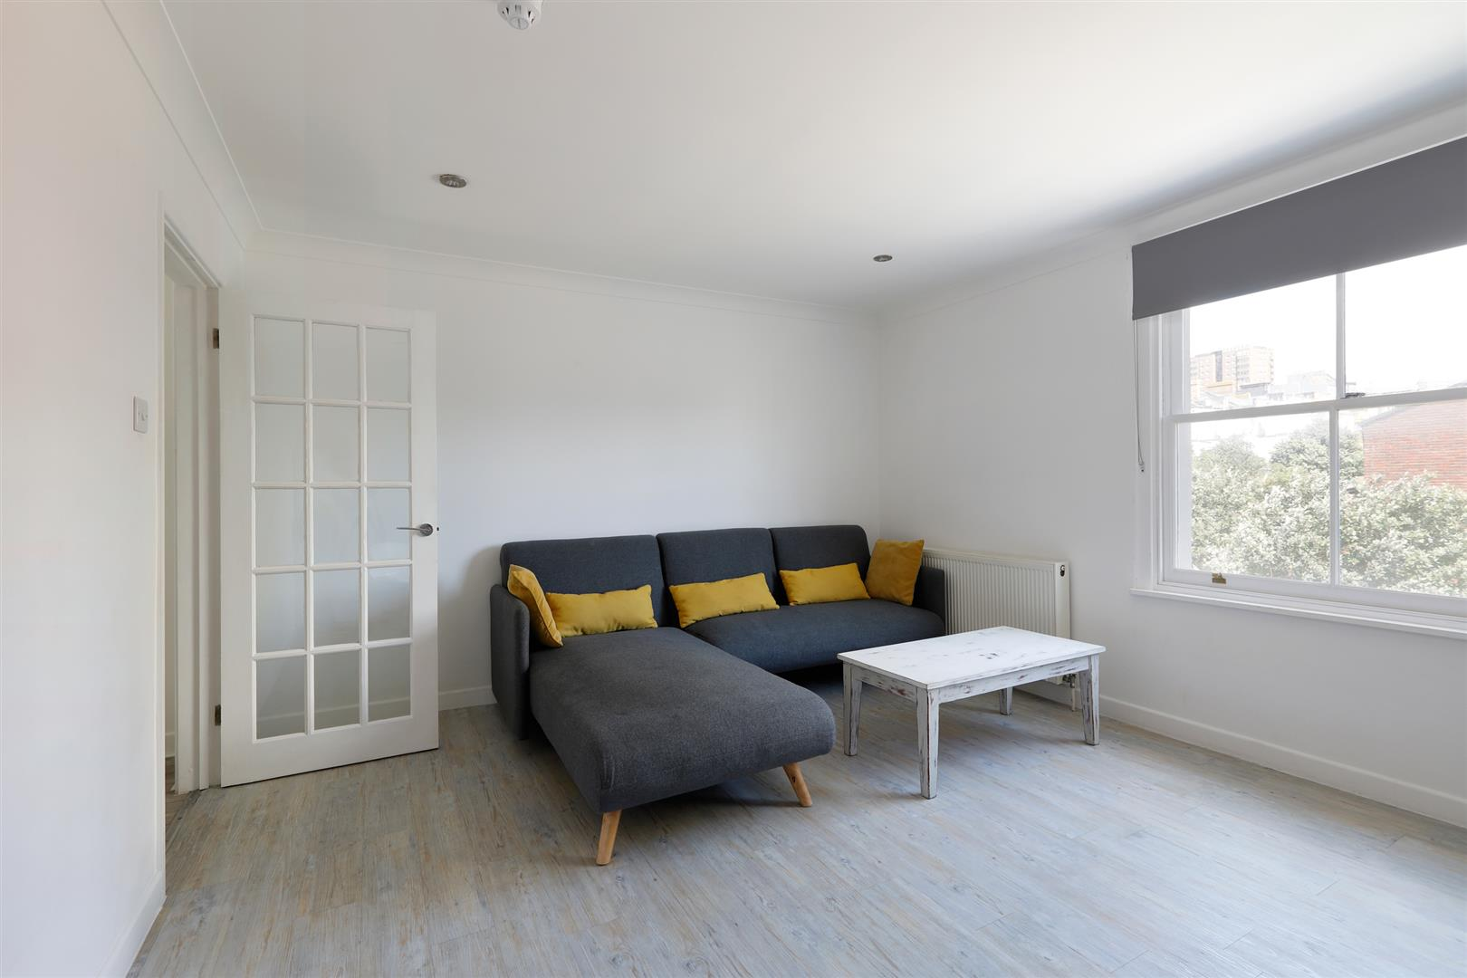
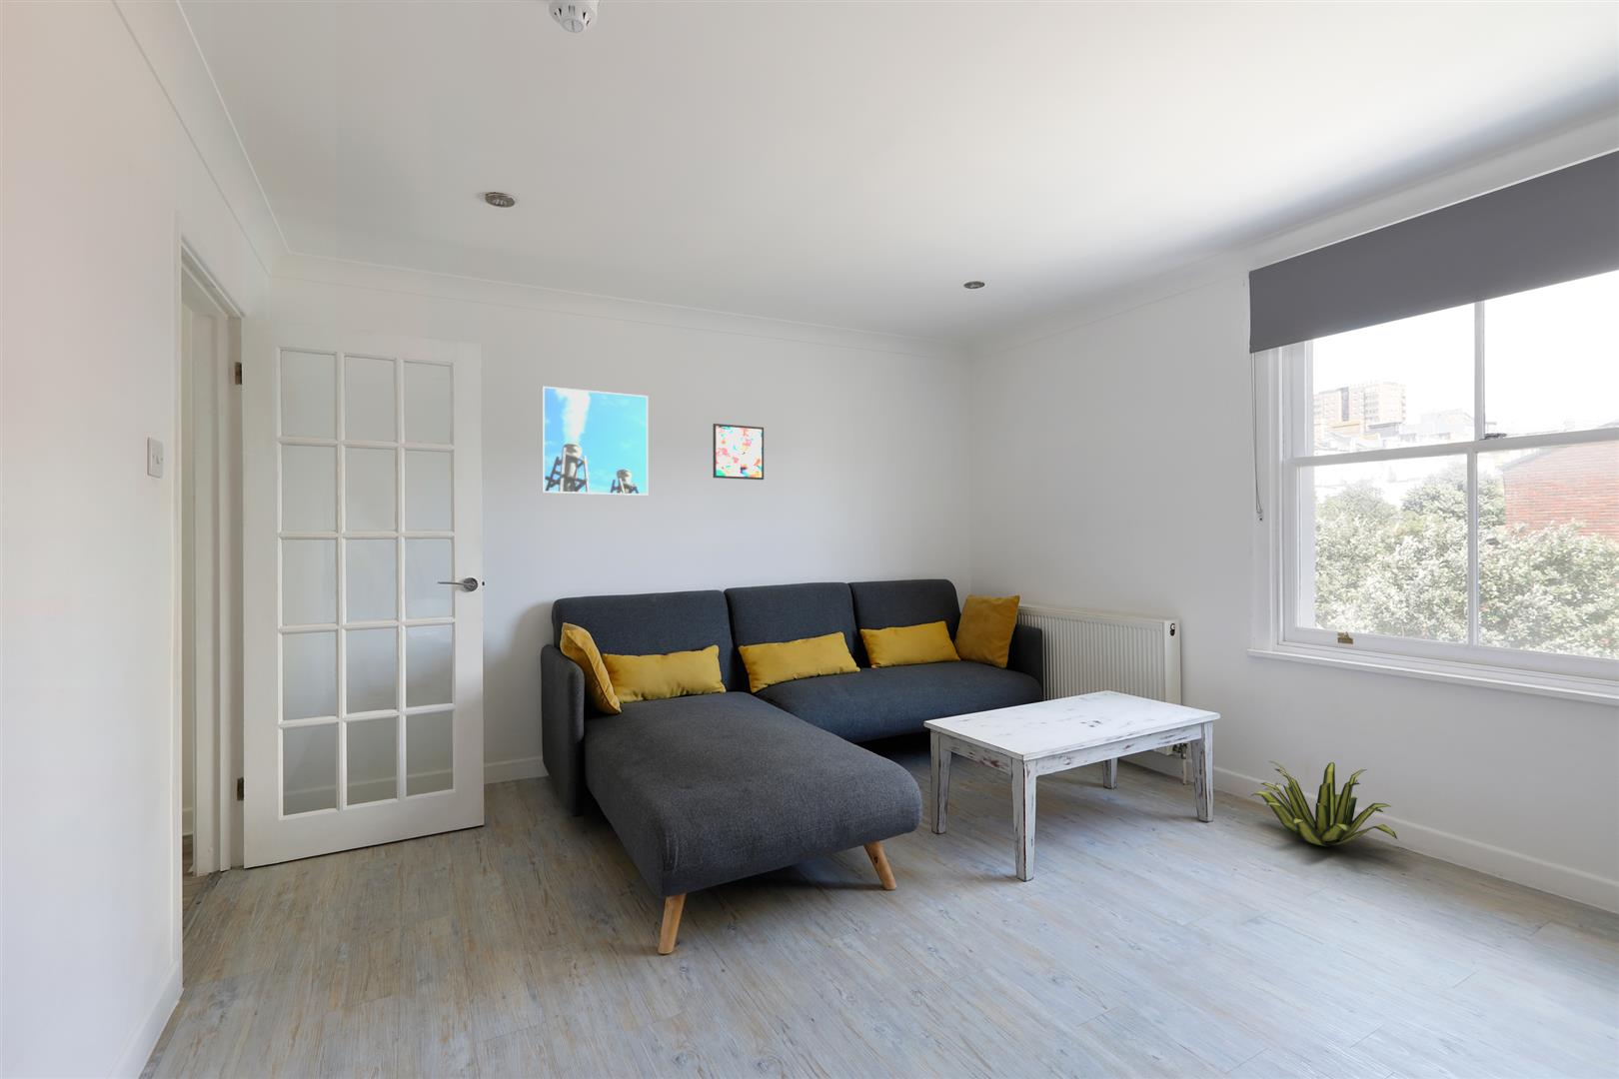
+ wall art [713,423,765,480]
+ decorative plant [1250,760,1399,848]
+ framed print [542,385,648,496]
